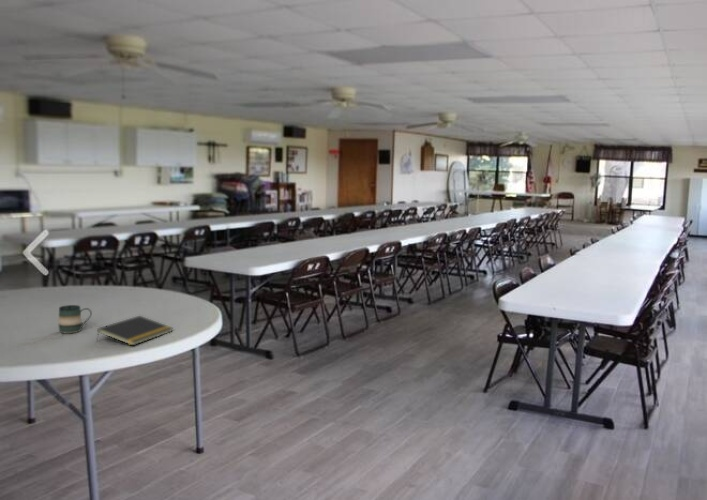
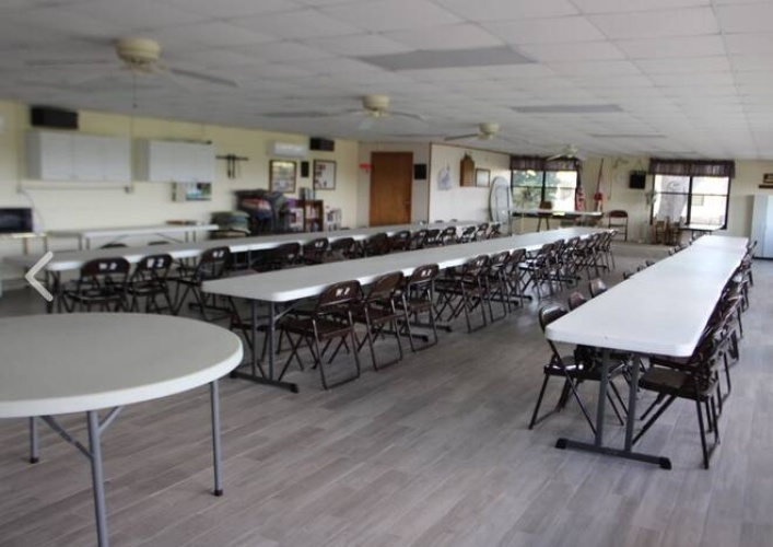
- notepad [95,315,173,346]
- mug [57,304,93,334]
